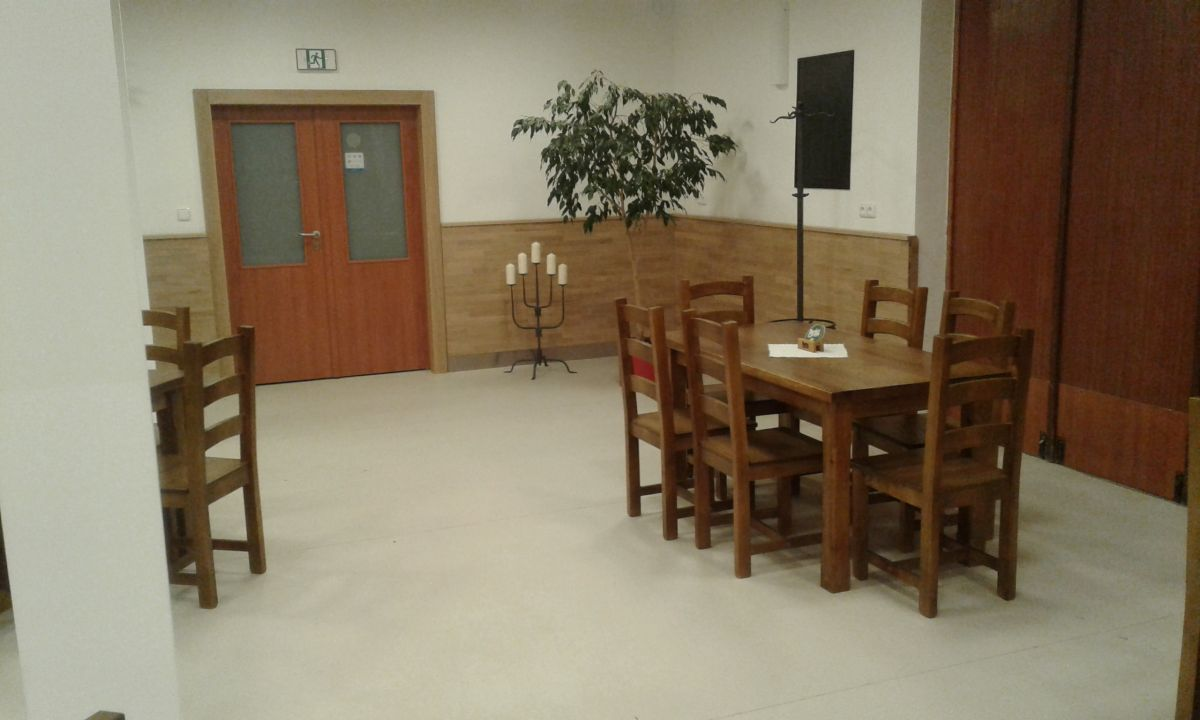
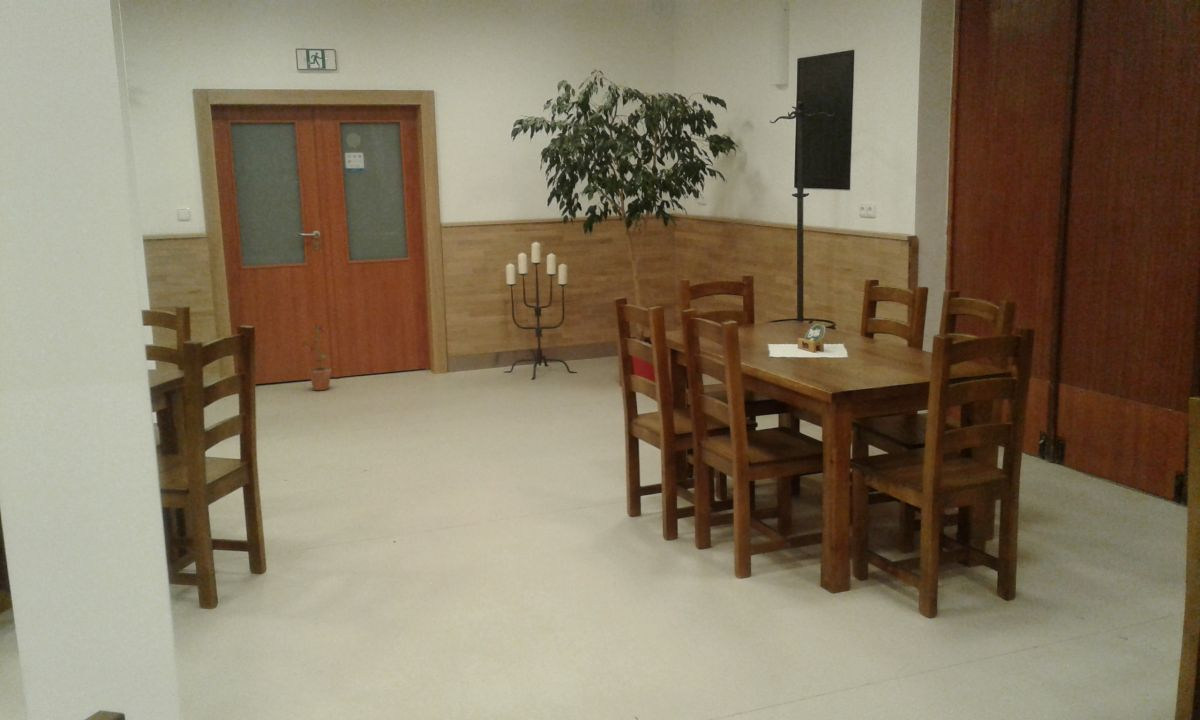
+ potted plant [302,324,332,391]
